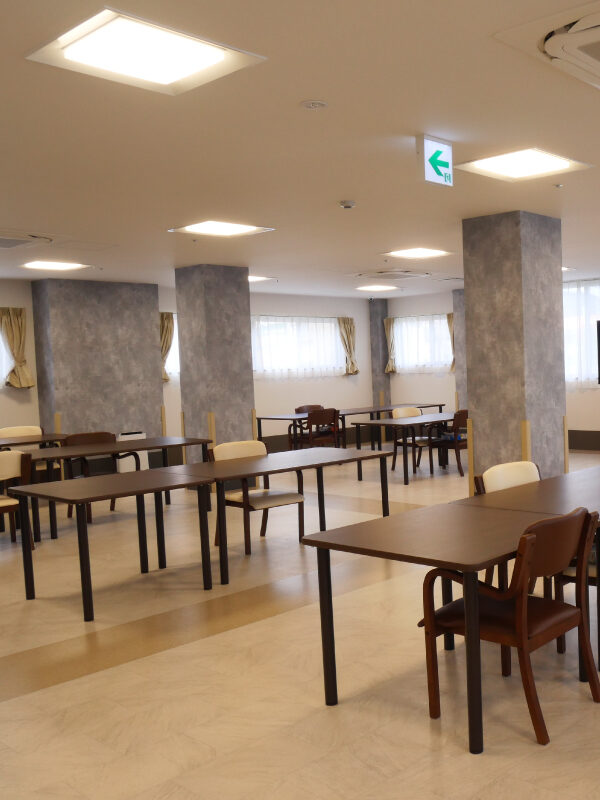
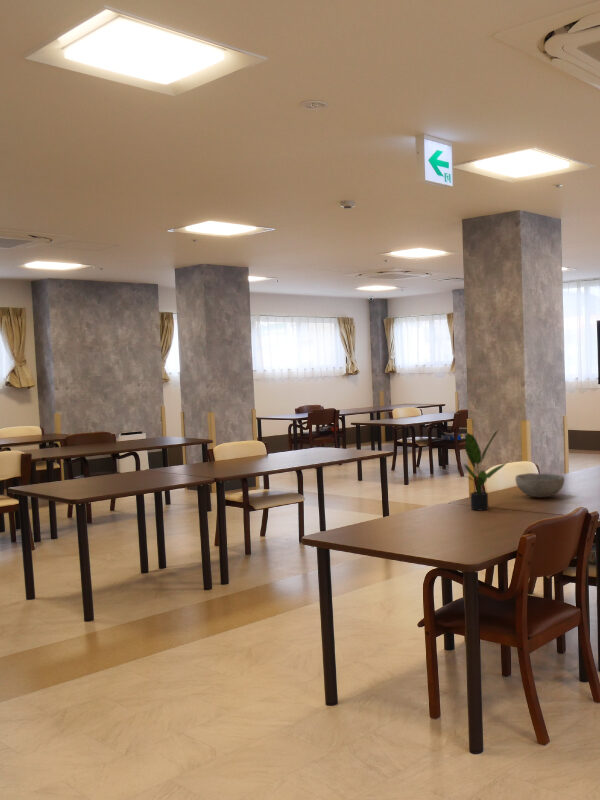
+ potted plant [460,429,508,511]
+ bowl [514,472,565,498]
